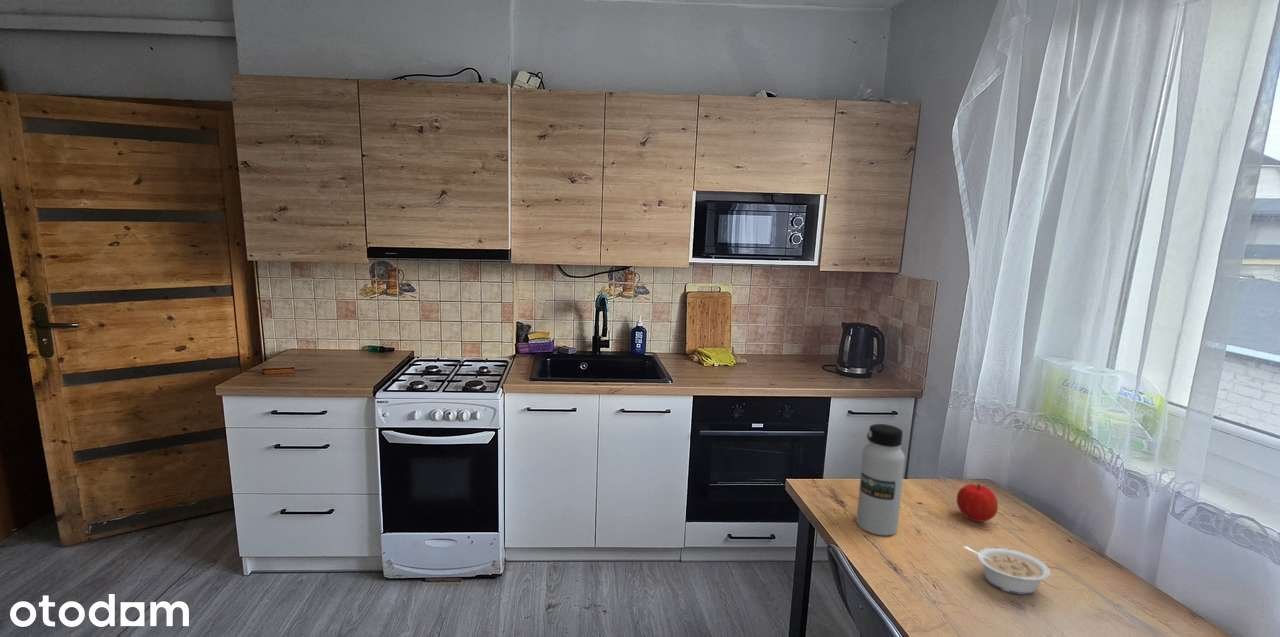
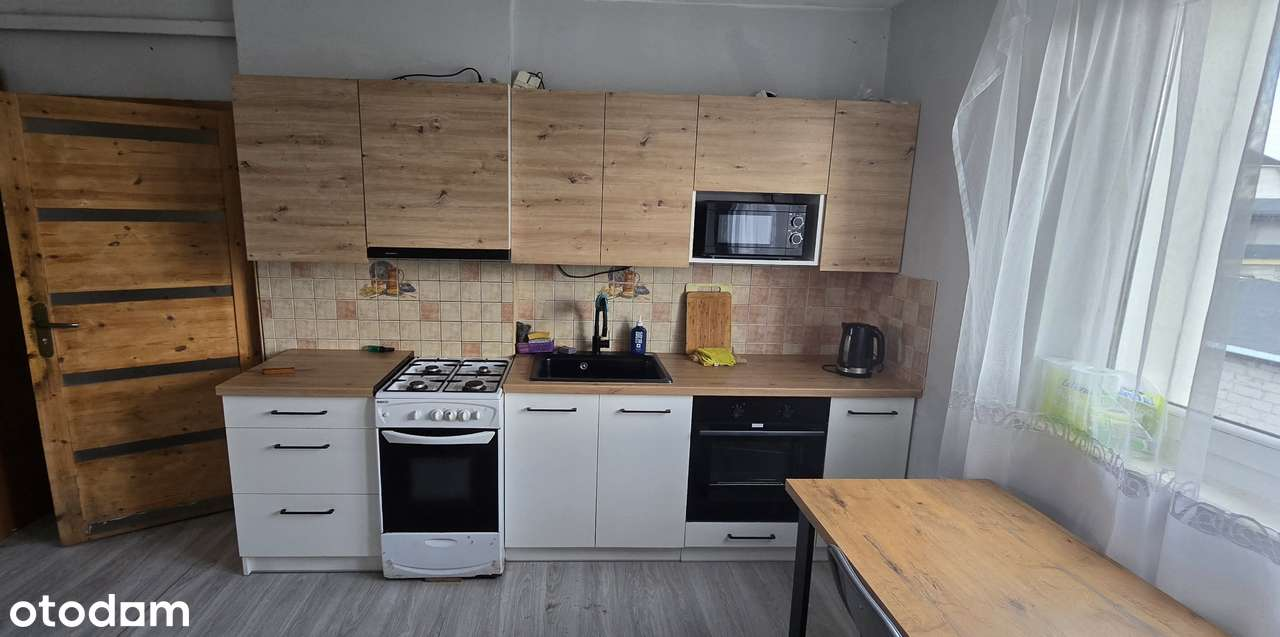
- legume [963,543,1051,596]
- fruit [955,483,999,523]
- water bottle [856,423,906,536]
